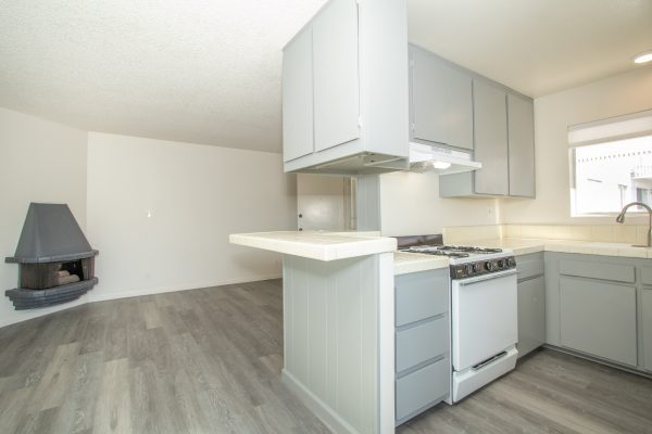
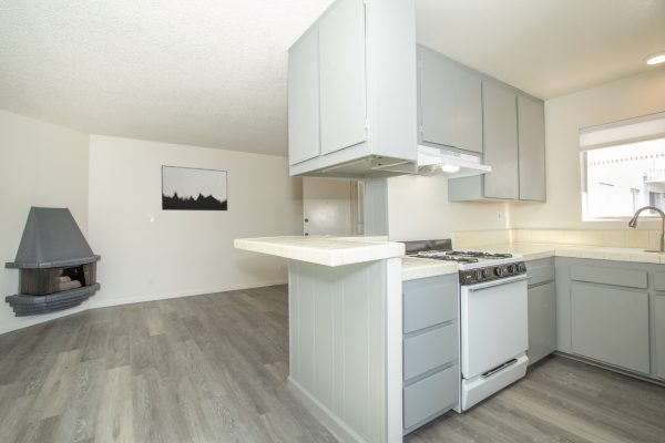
+ wall art [161,164,228,212]
